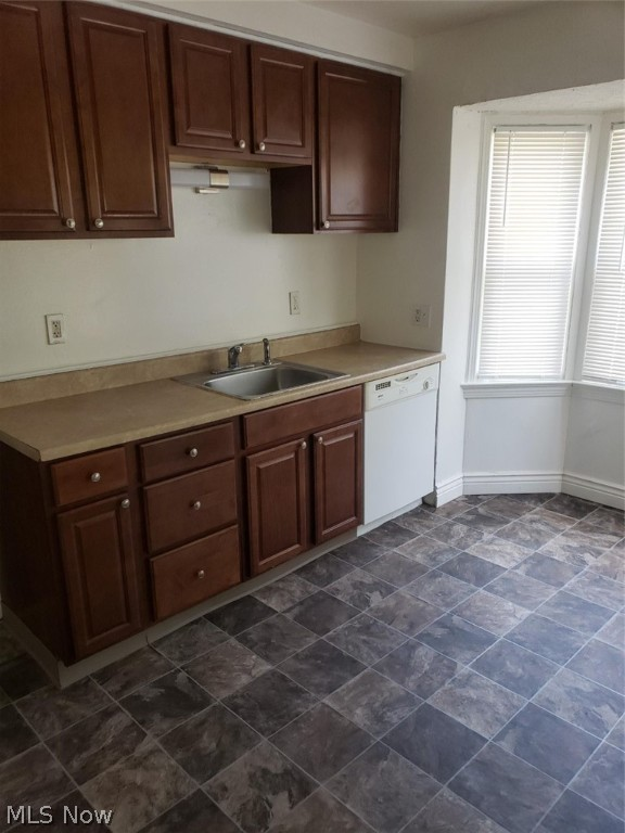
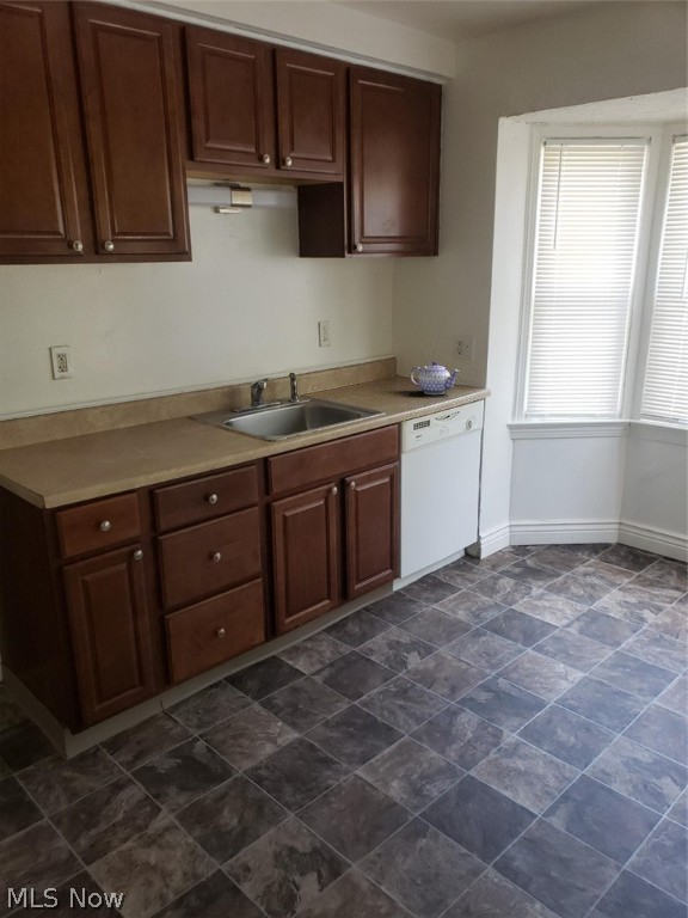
+ teapot [410,360,461,396]
